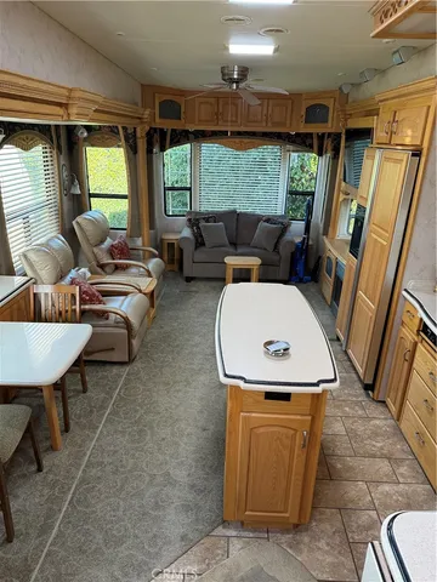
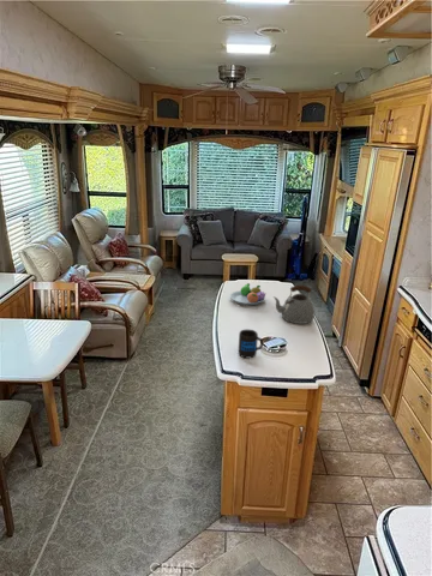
+ kettle [272,284,316,325]
+ fruit bowl [229,282,266,306]
+ mug [238,329,264,359]
